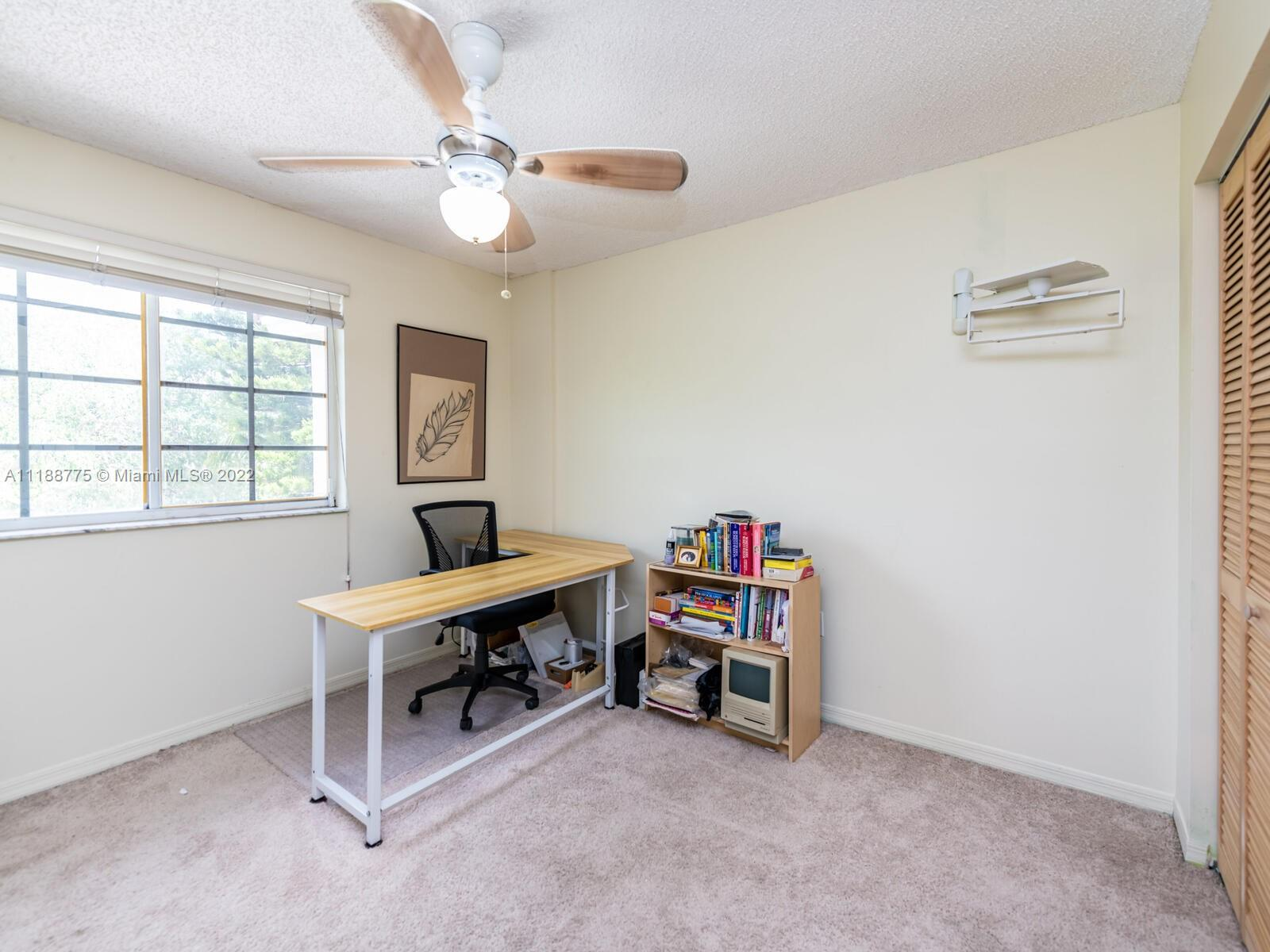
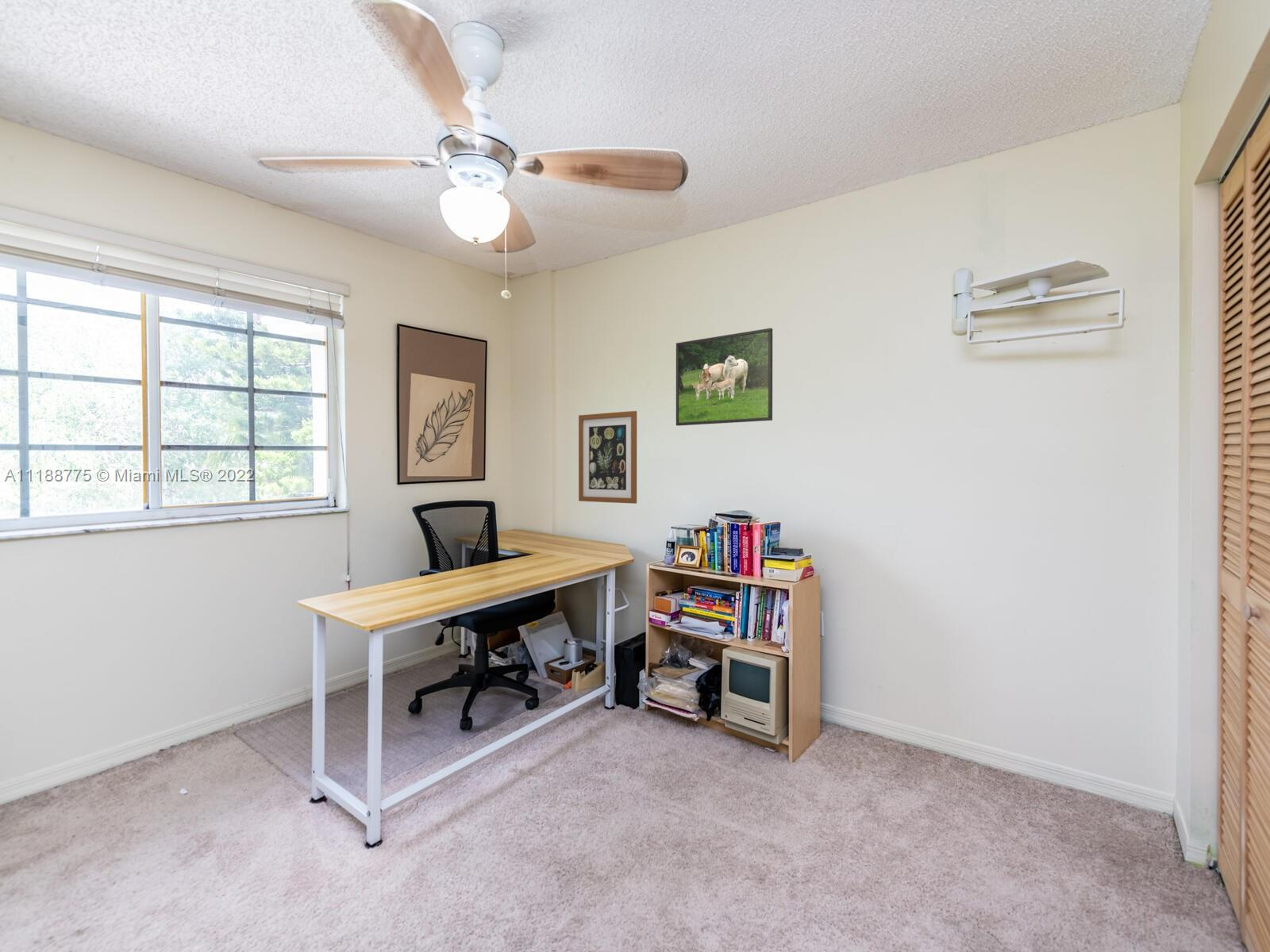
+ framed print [675,328,773,427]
+ wall art [578,410,637,505]
